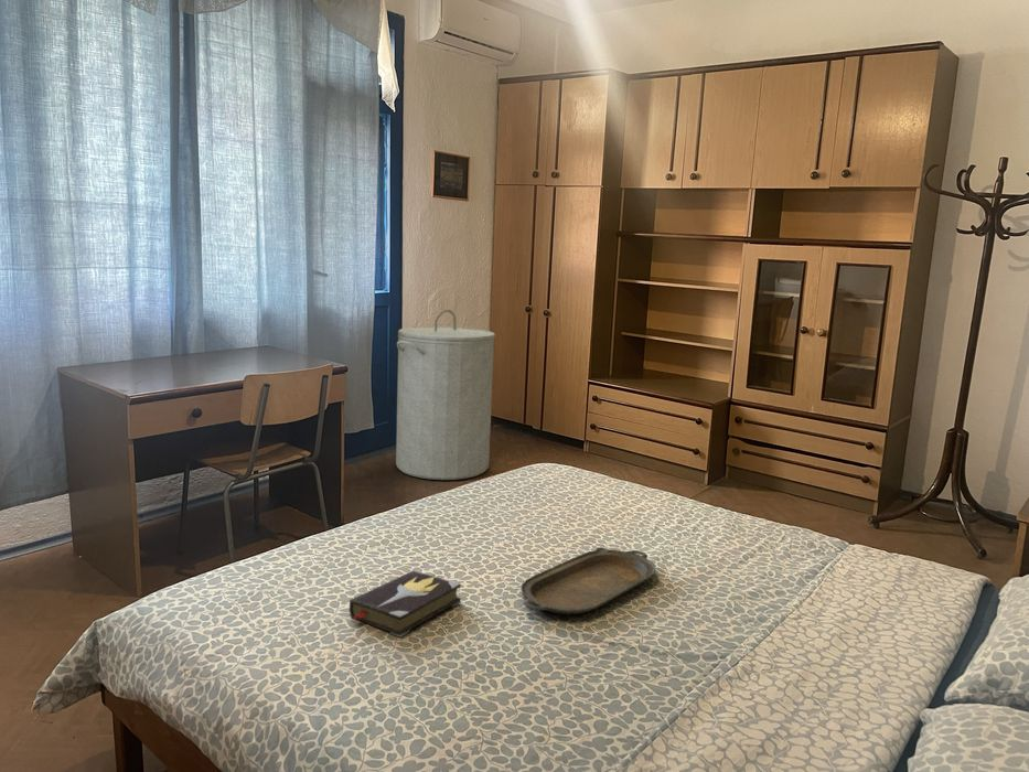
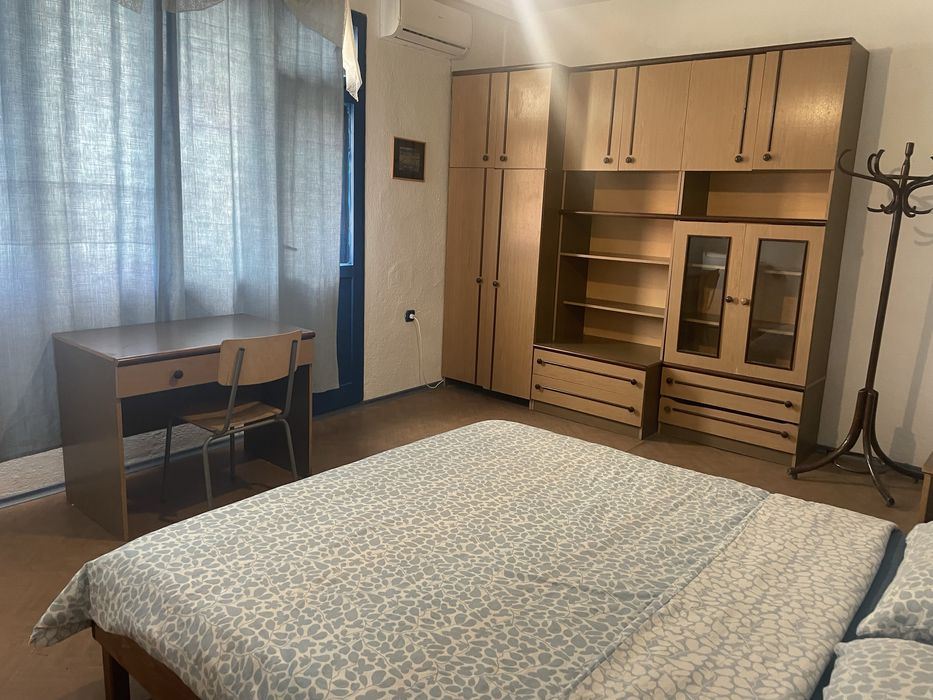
- serving tray [521,546,657,616]
- hardback book [349,570,462,639]
- laundry hamper [395,308,496,481]
